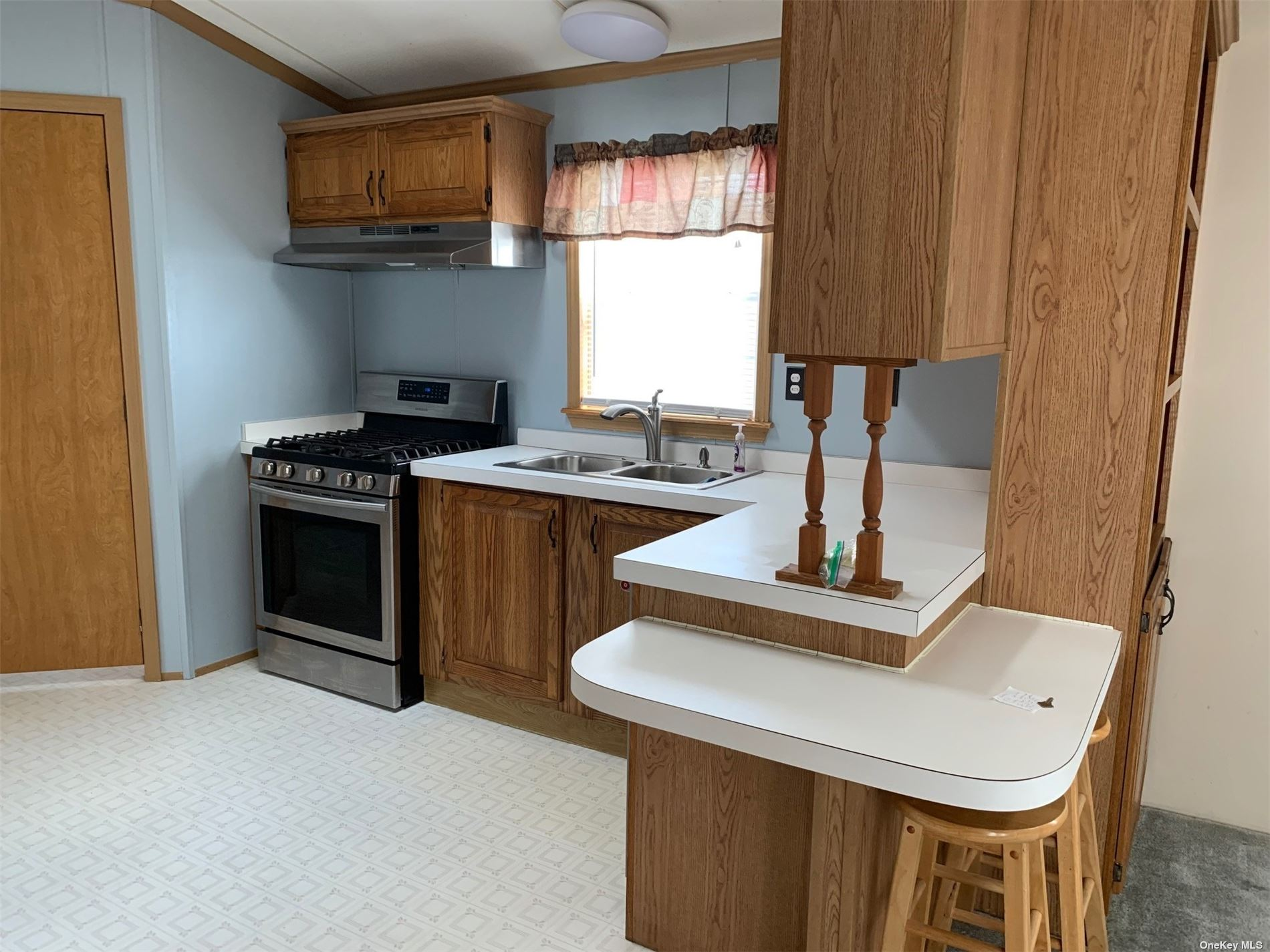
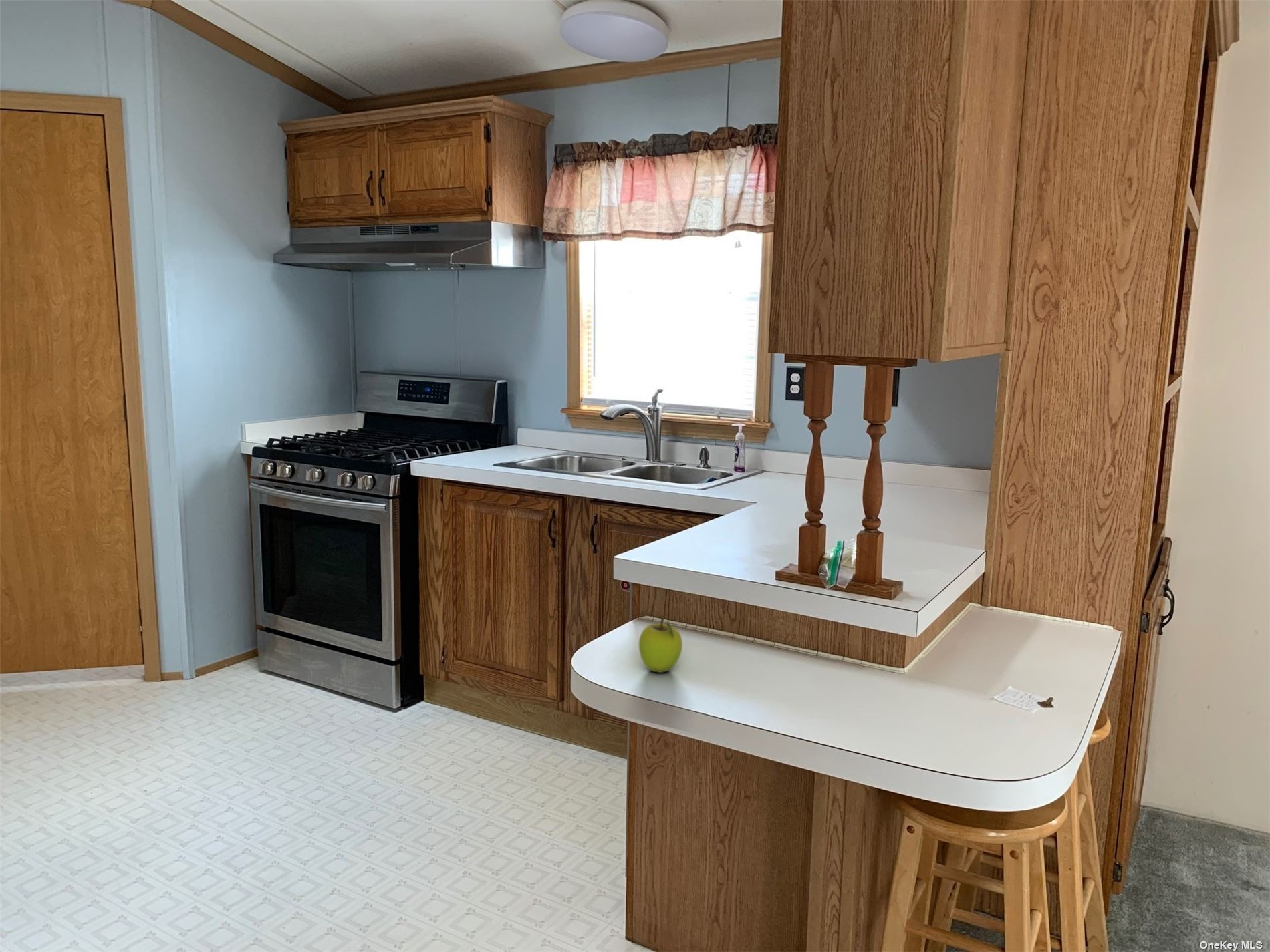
+ fruit [638,617,683,673]
